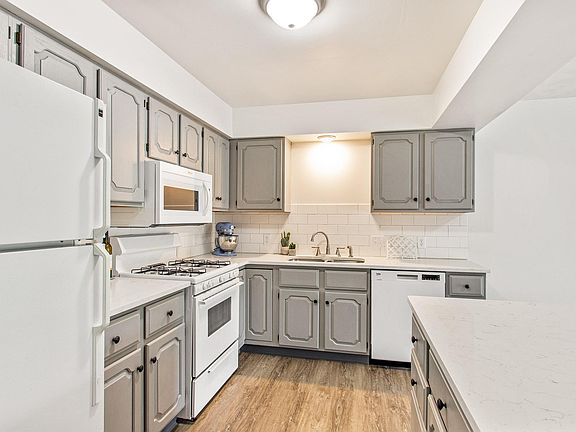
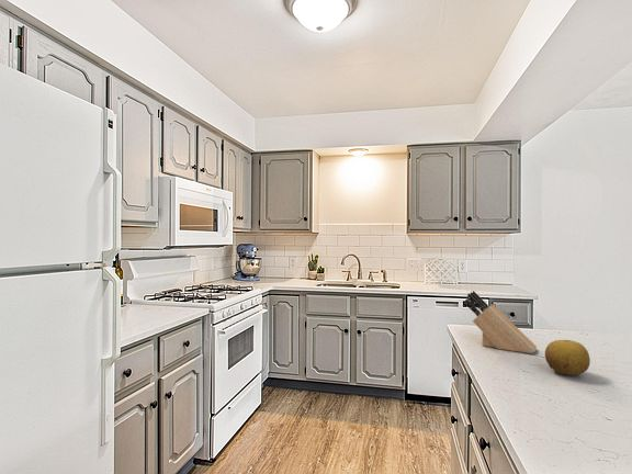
+ fruit [544,339,591,376]
+ knife block [464,290,538,354]
